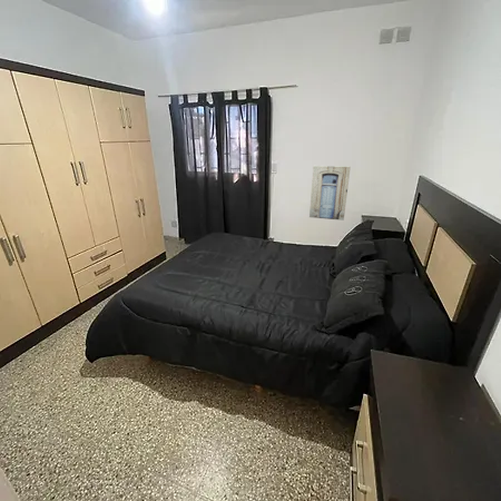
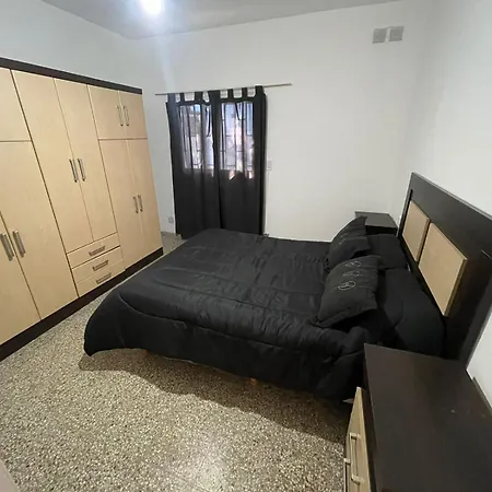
- wall art [308,165,352,222]
